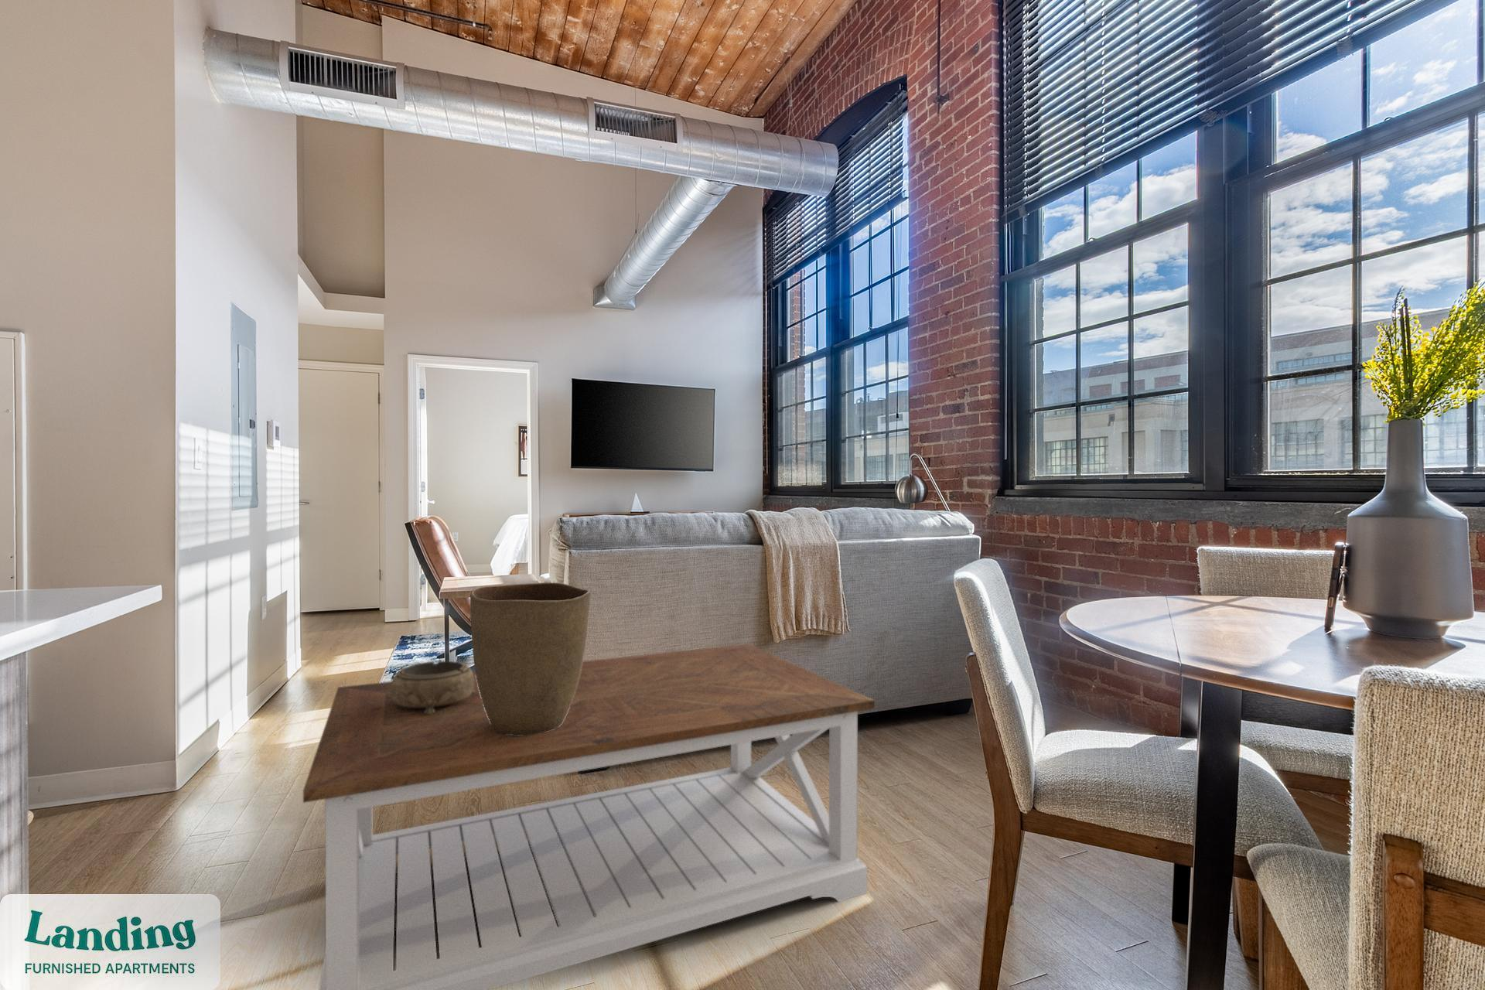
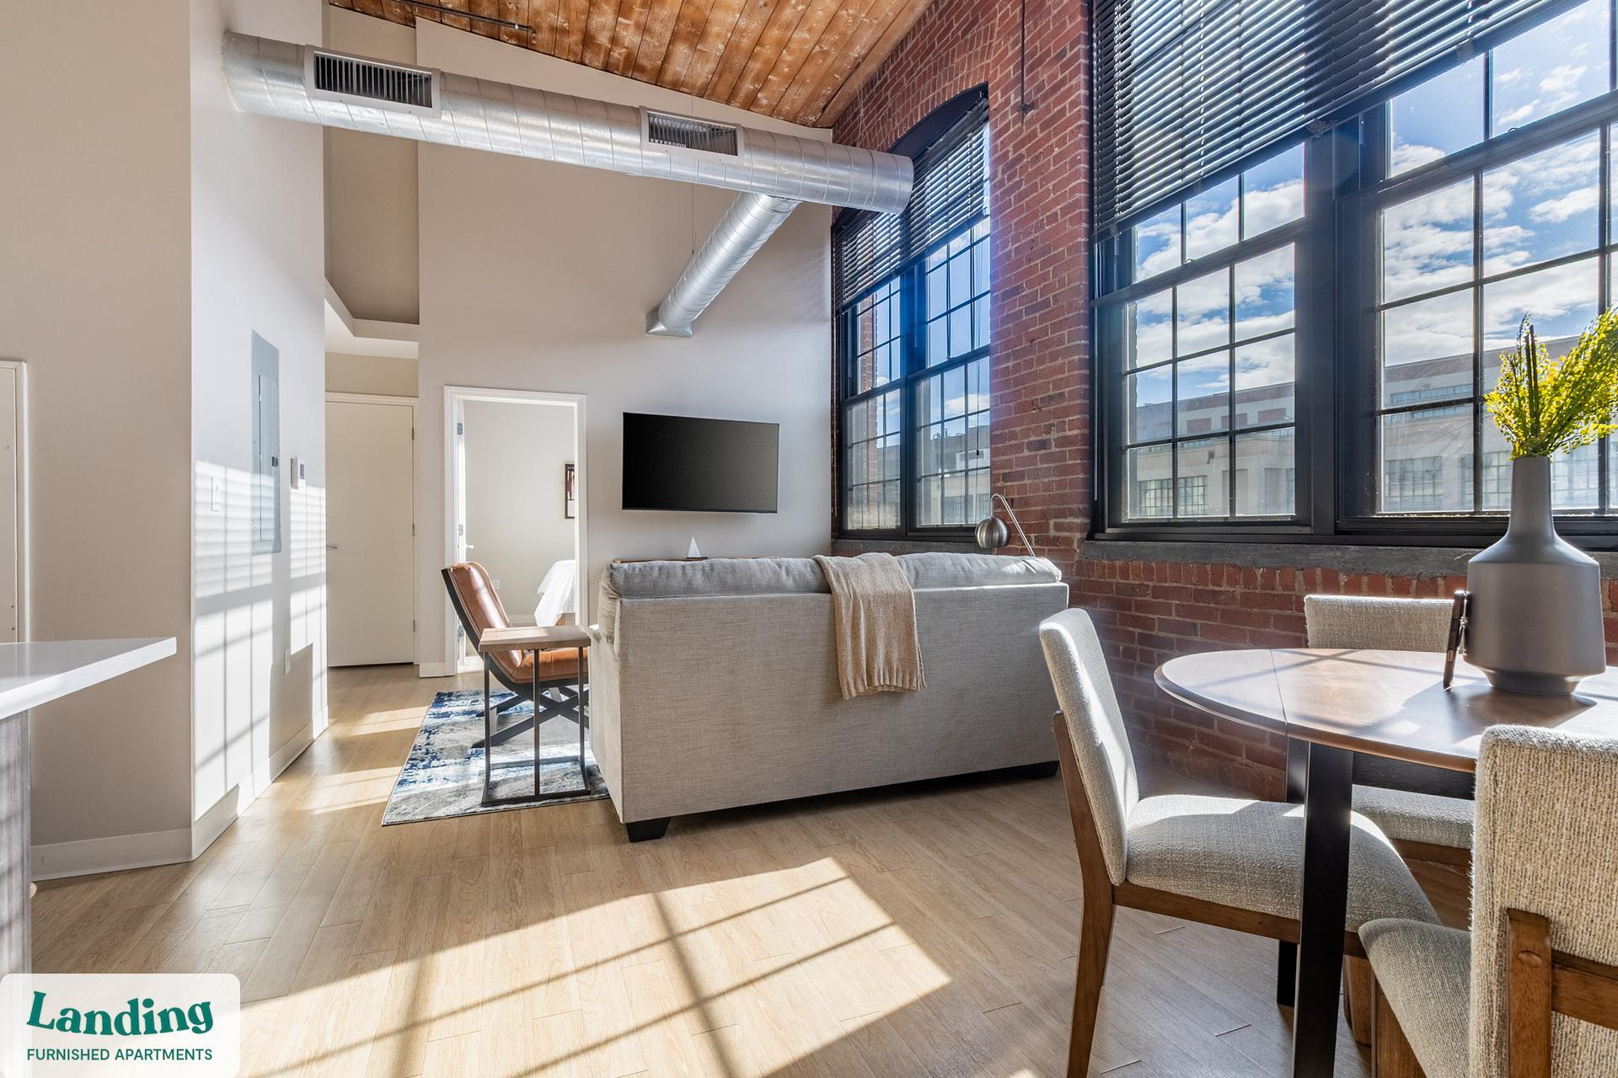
- decorative bowl [390,661,475,715]
- vase [470,581,591,735]
- coffee table [303,643,875,990]
